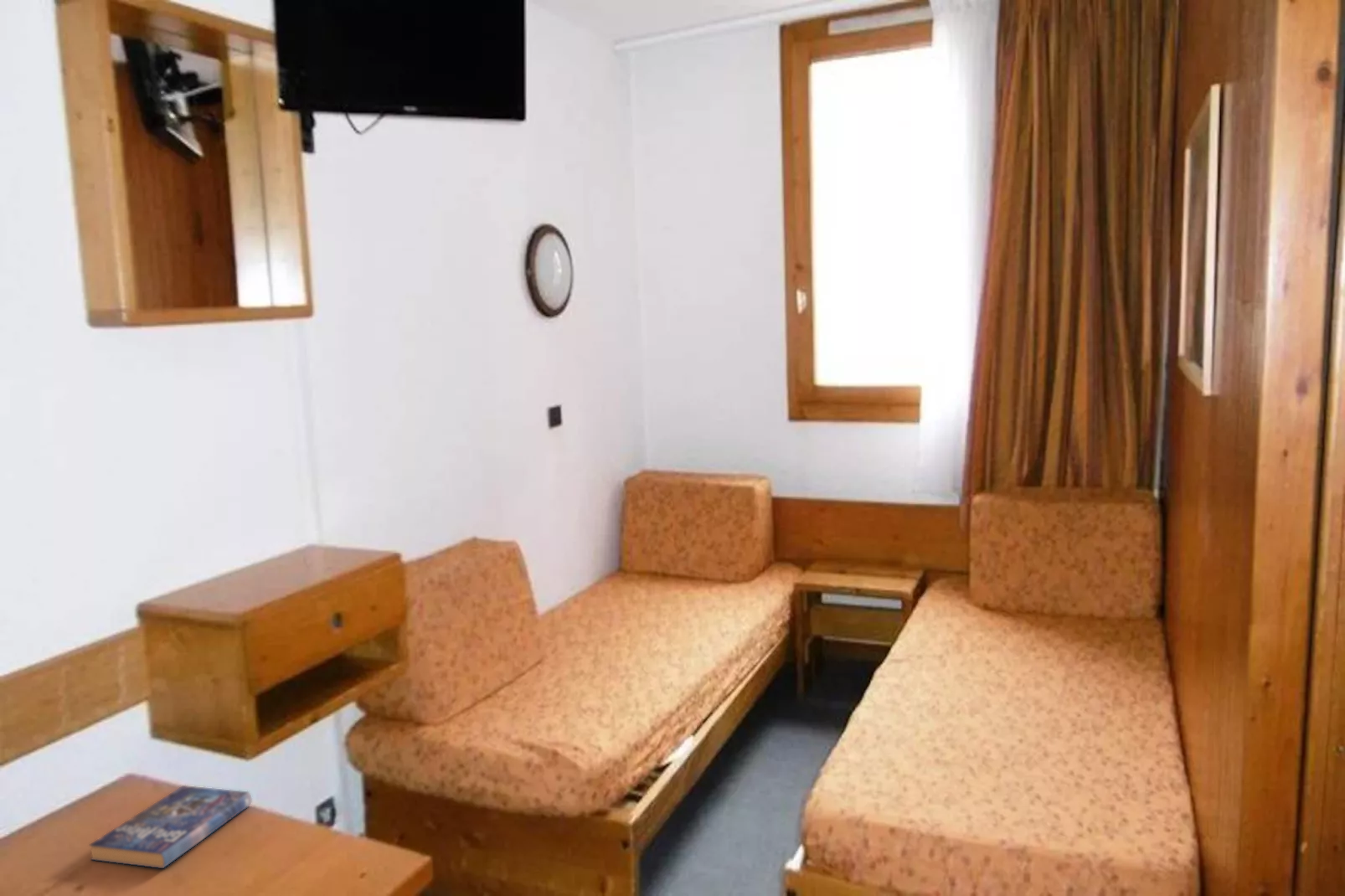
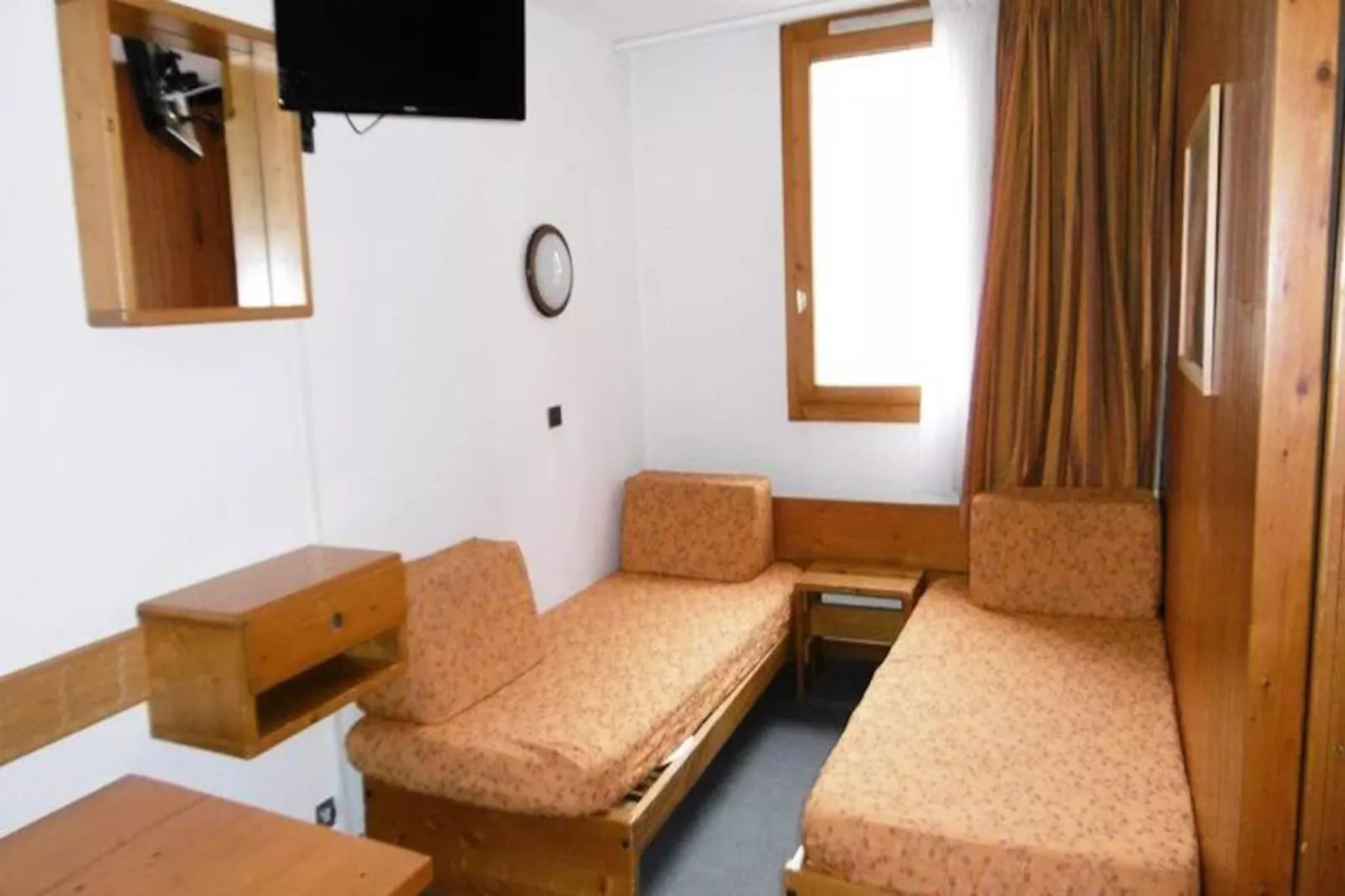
- book [88,785,252,869]
